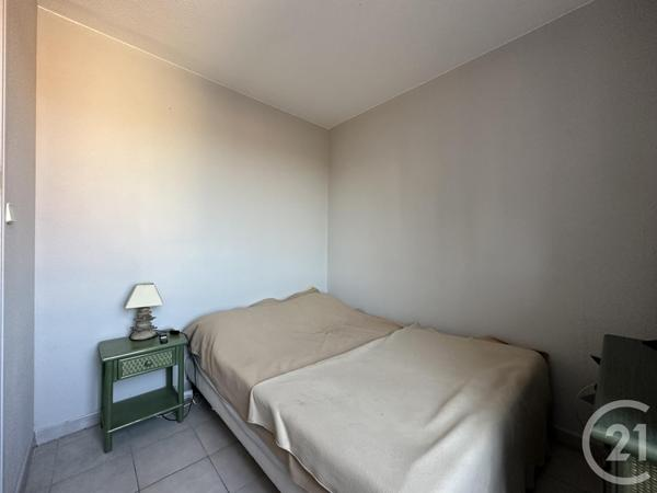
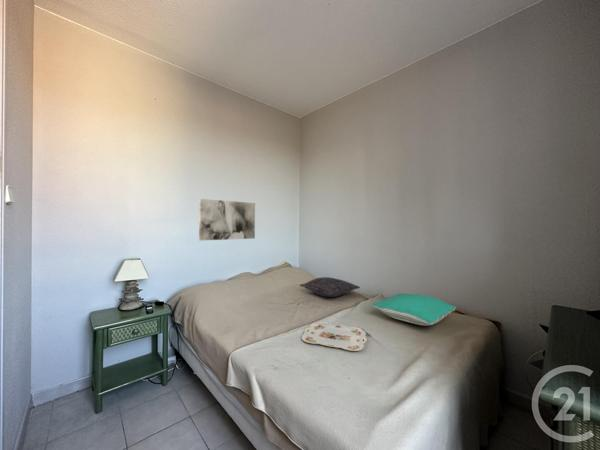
+ pillow [299,276,361,298]
+ wall art [198,198,256,242]
+ serving tray [301,321,368,352]
+ pillow [370,292,457,326]
